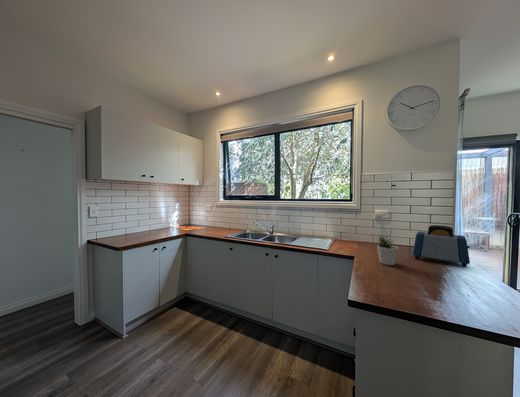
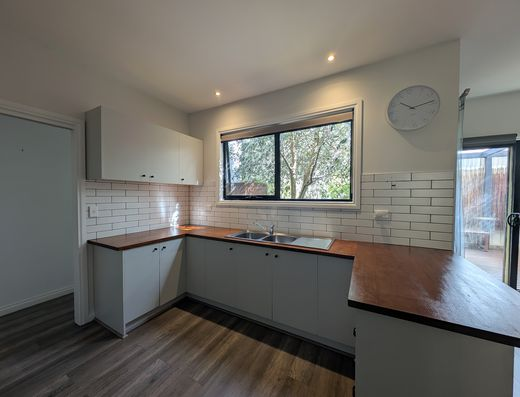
- potted plant [376,234,400,266]
- toaster [412,224,471,268]
